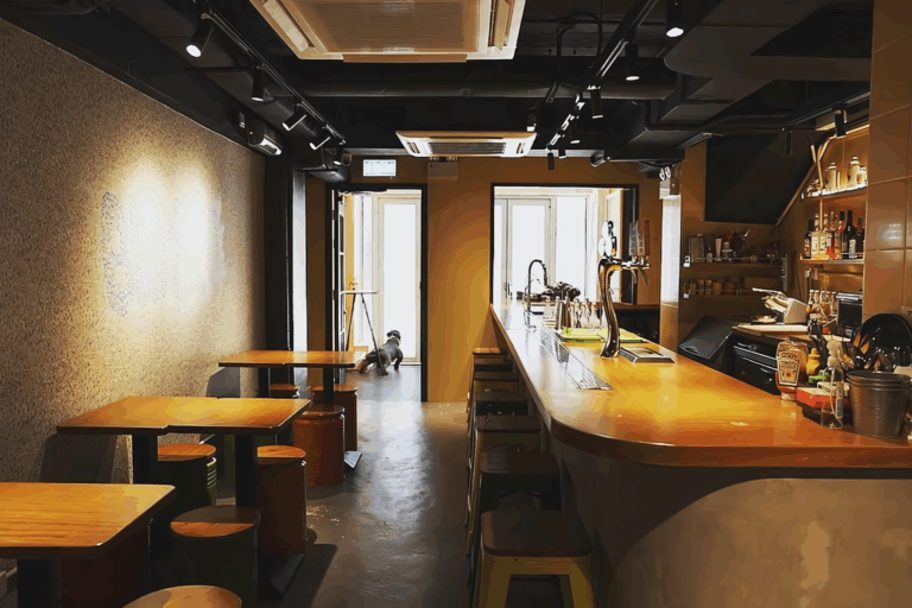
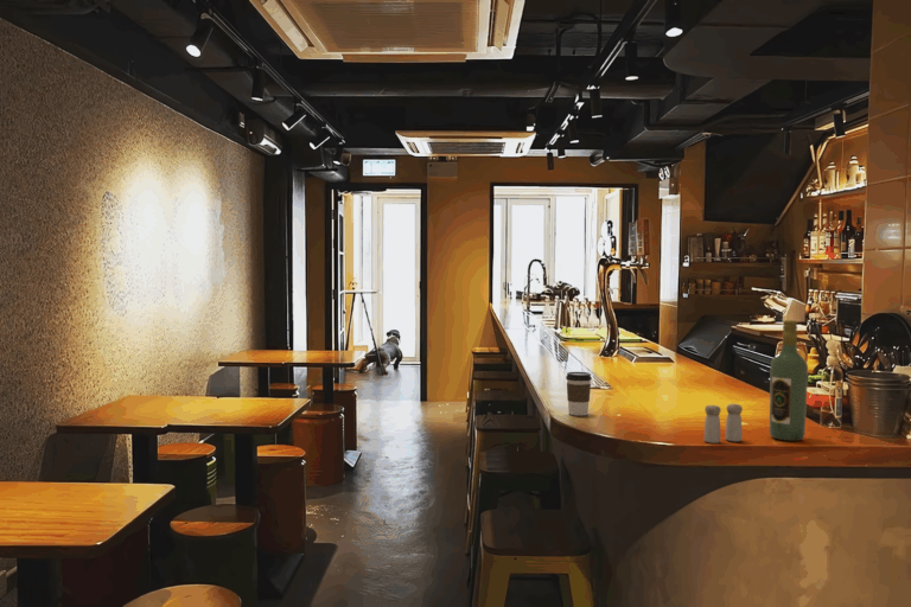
+ coffee cup [565,371,593,417]
+ salt and pepper shaker [703,403,744,445]
+ wine bottle [769,319,809,442]
